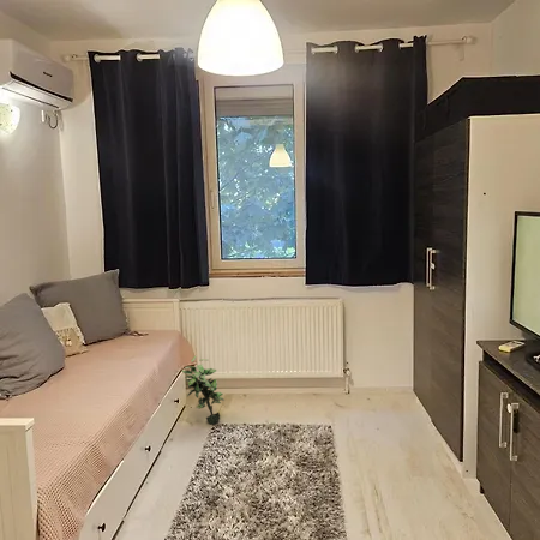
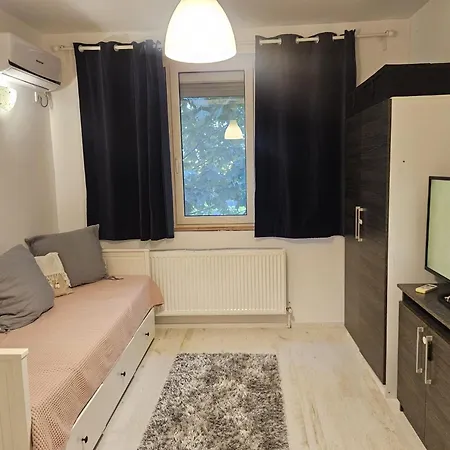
- potted plant [180,354,226,425]
